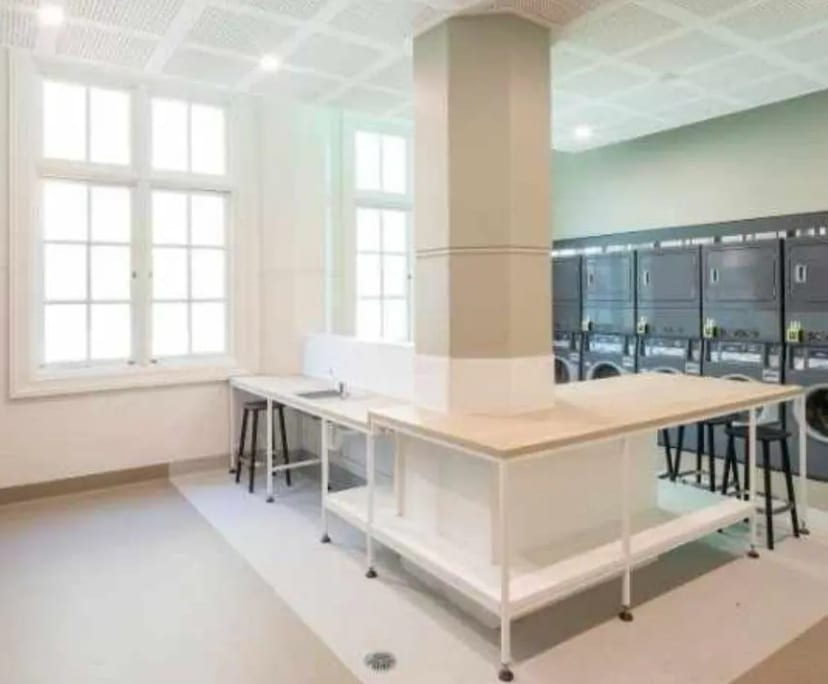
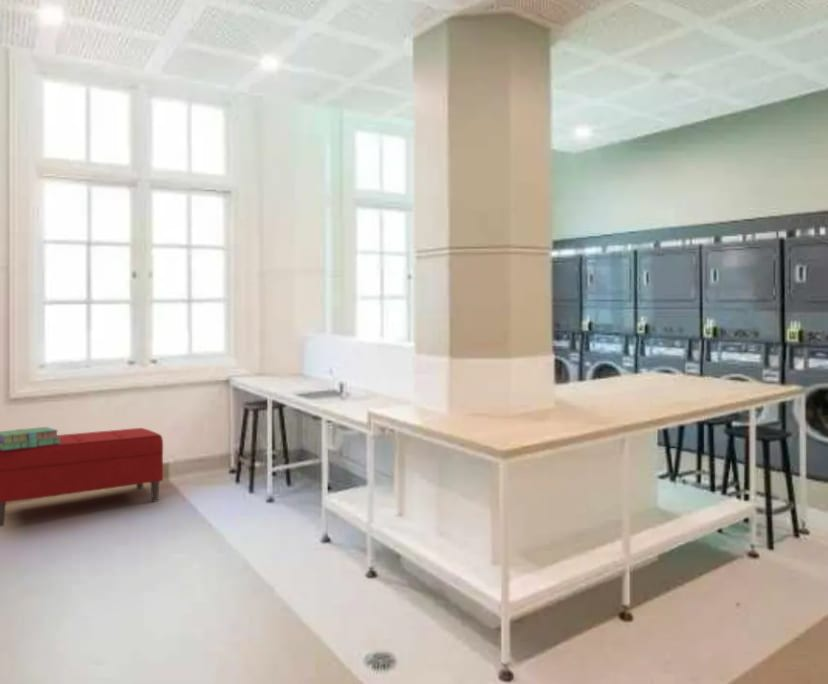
+ bench [0,427,164,528]
+ stack of books [0,426,60,450]
